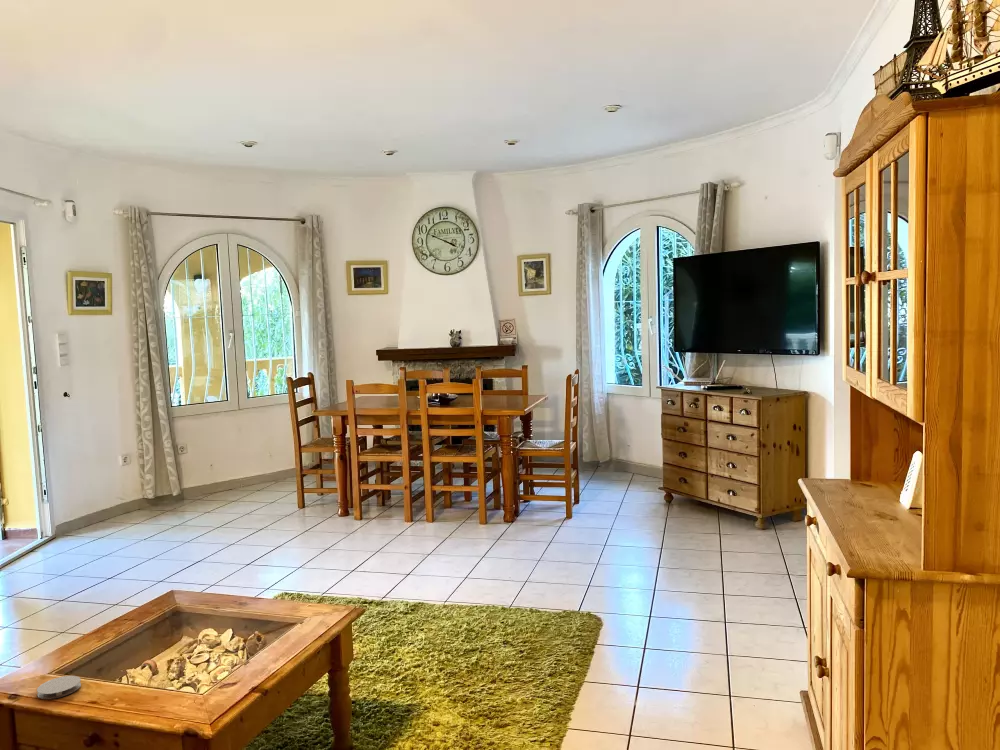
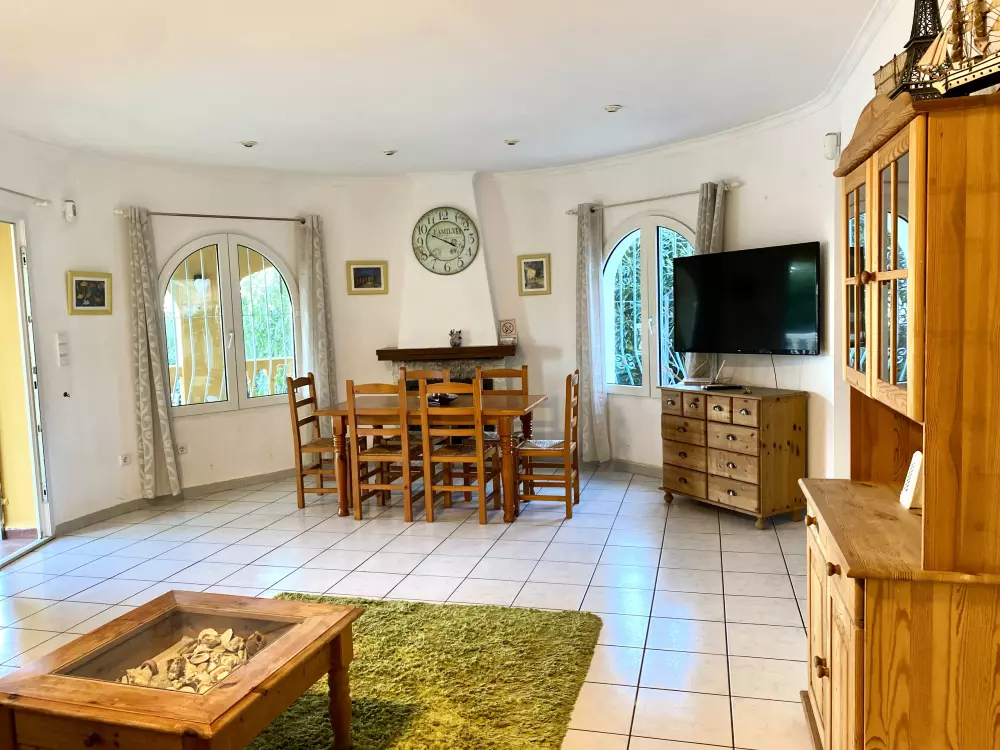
- coaster [36,675,82,700]
